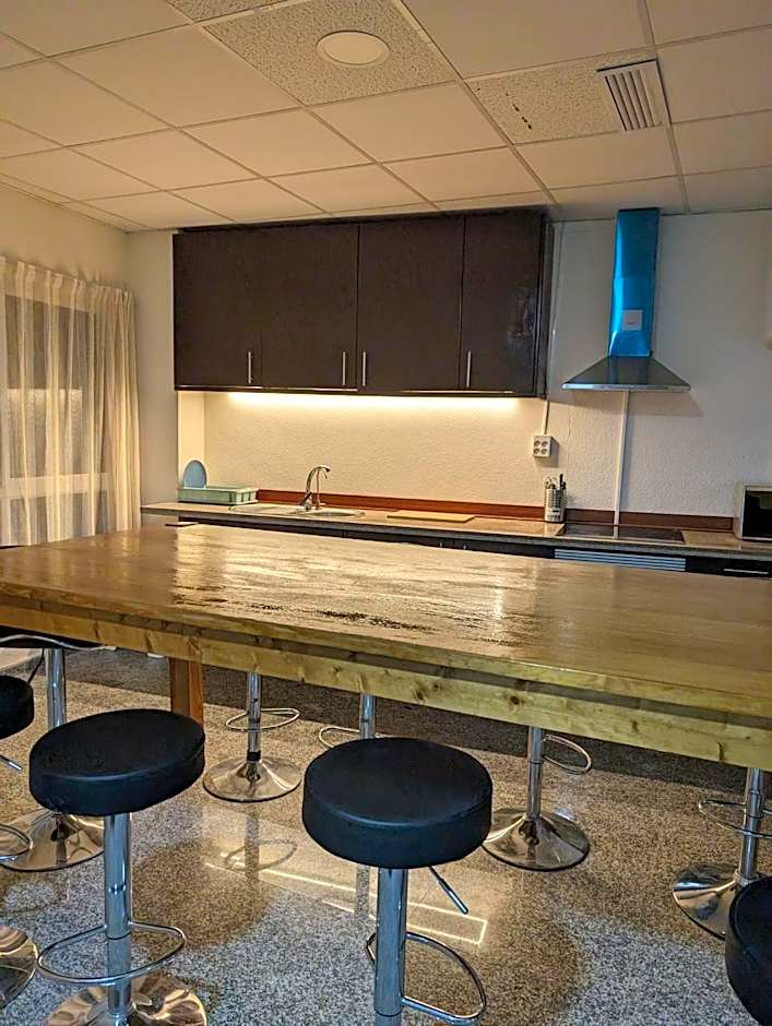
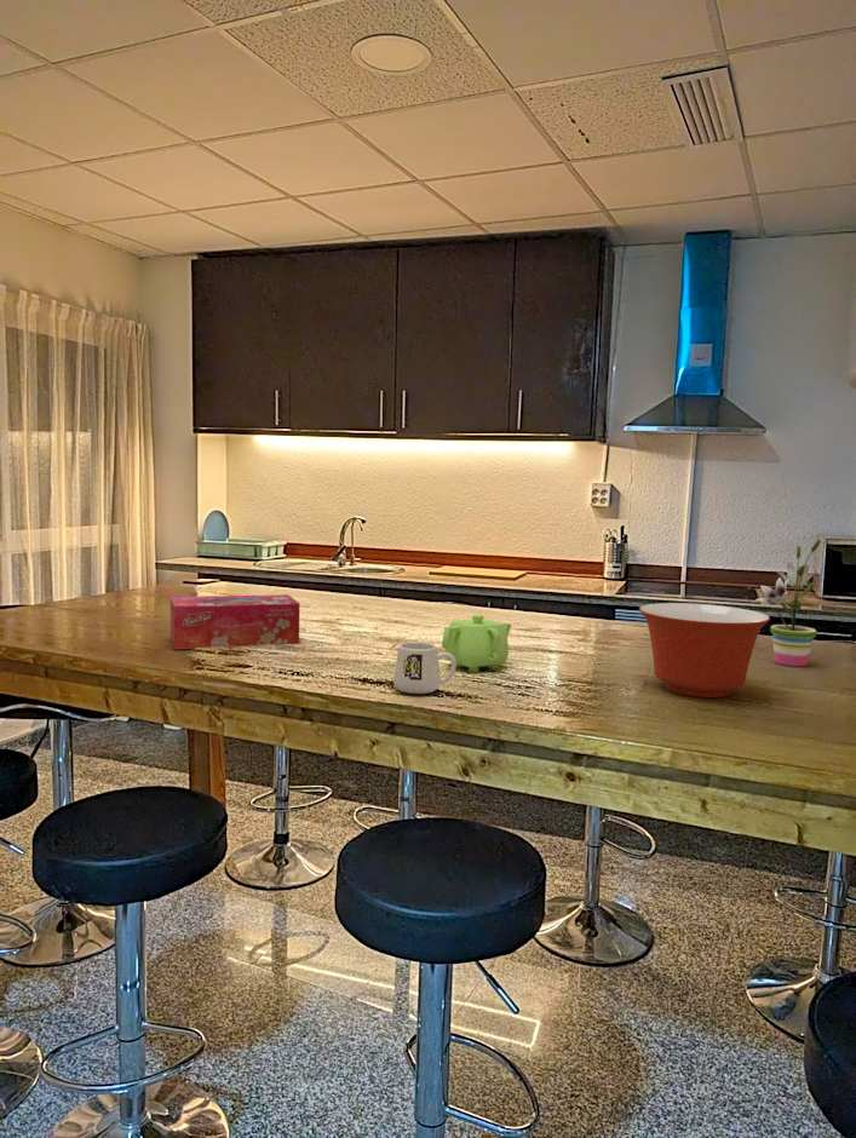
+ mug [392,640,456,695]
+ tissue box [170,593,301,650]
+ teapot [441,614,512,673]
+ potted plant [753,539,822,667]
+ mixing bowl [638,602,771,699]
